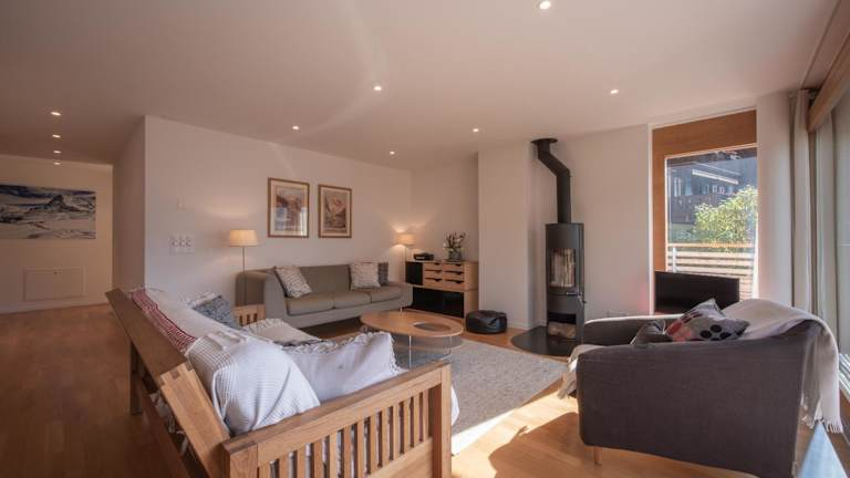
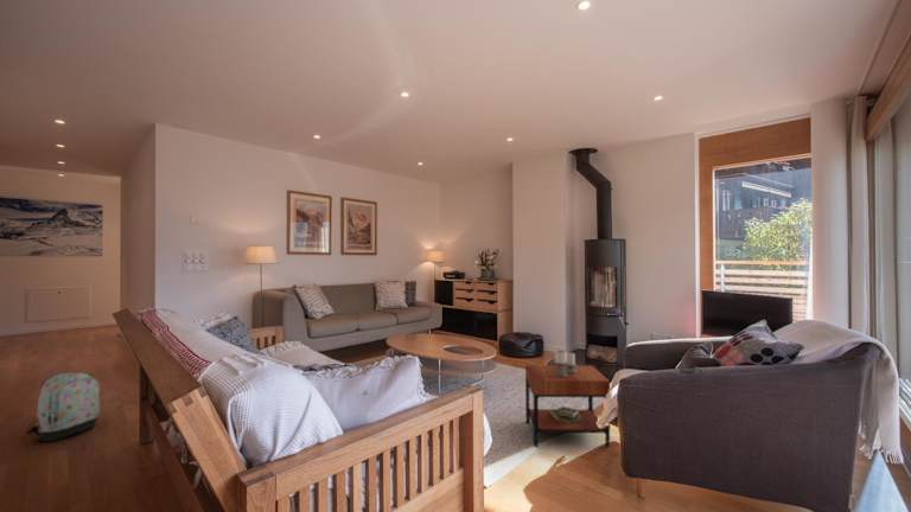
+ backpack [25,371,101,443]
+ side table [524,348,611,448]
